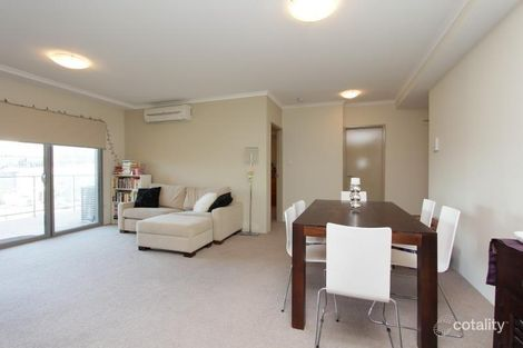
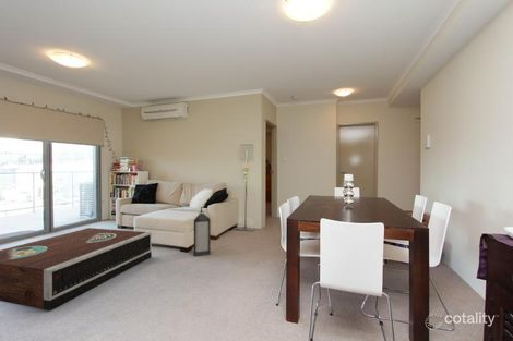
+ lantern [193,206,212,257]
+ stereo [0,227,153,312]
